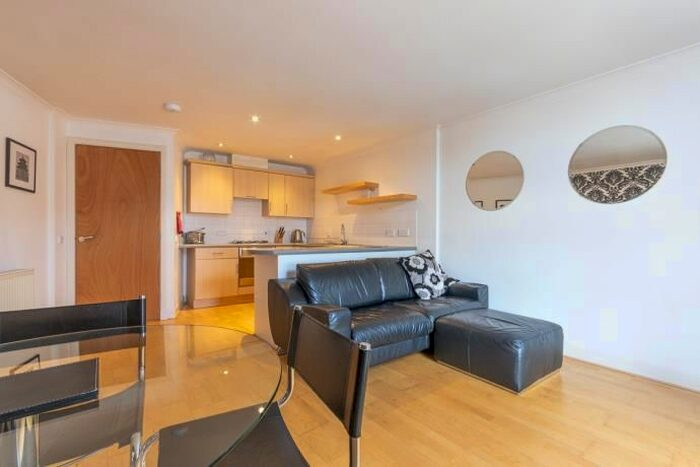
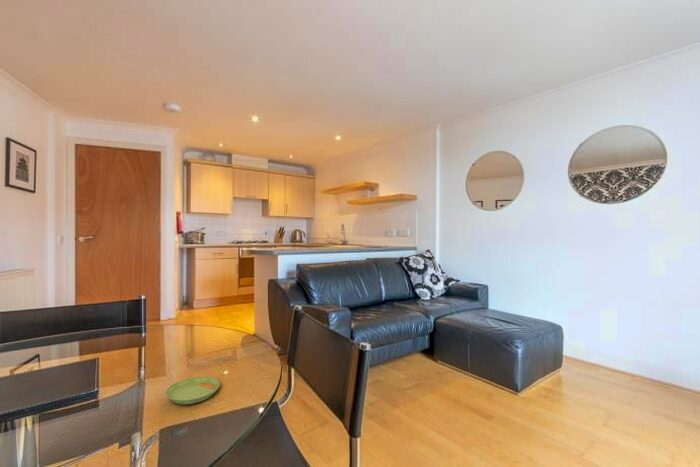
+ saucer [164,376,221,405]
